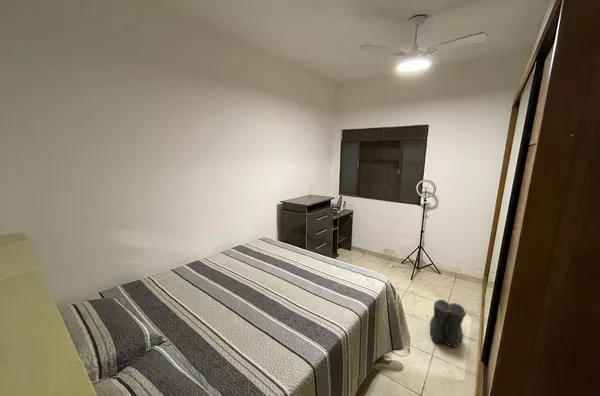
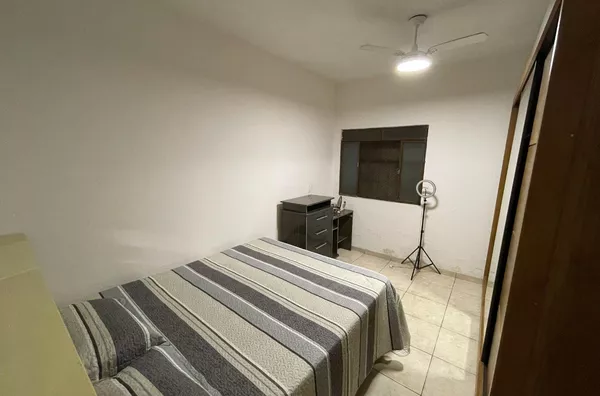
- boots [429,298,467,348]
